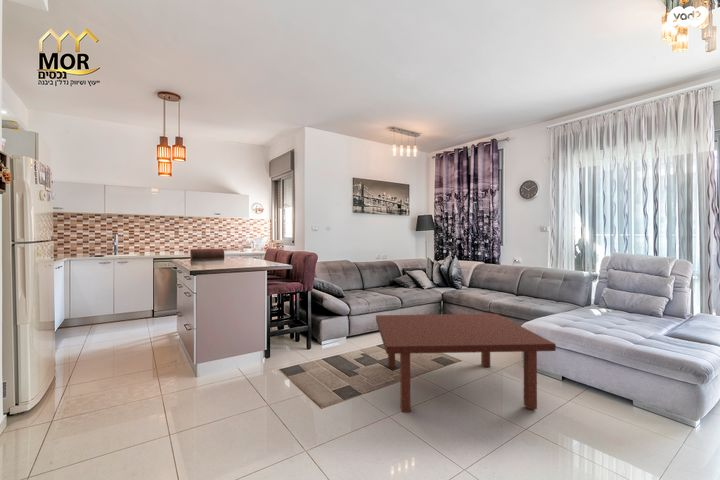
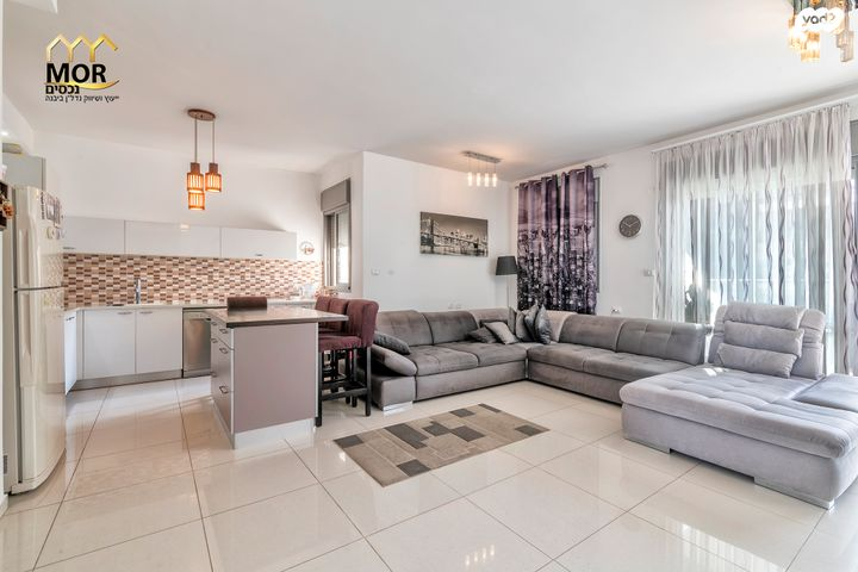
- coffee table [375,313,557,413]
